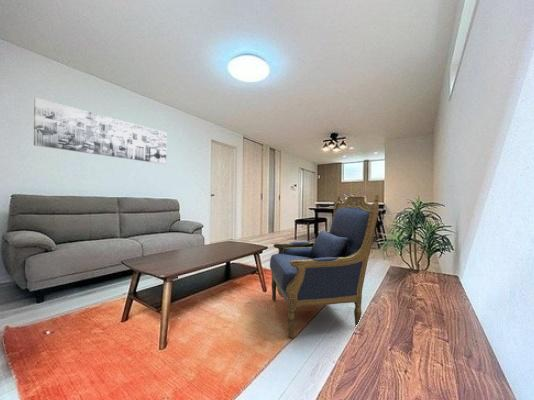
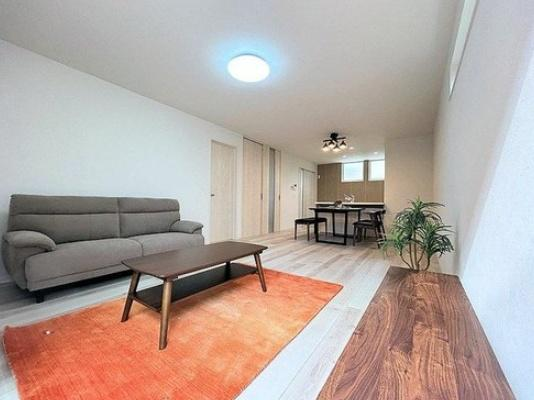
- armchair [269,193,380,339]
- wall art [33,97,167,165]
